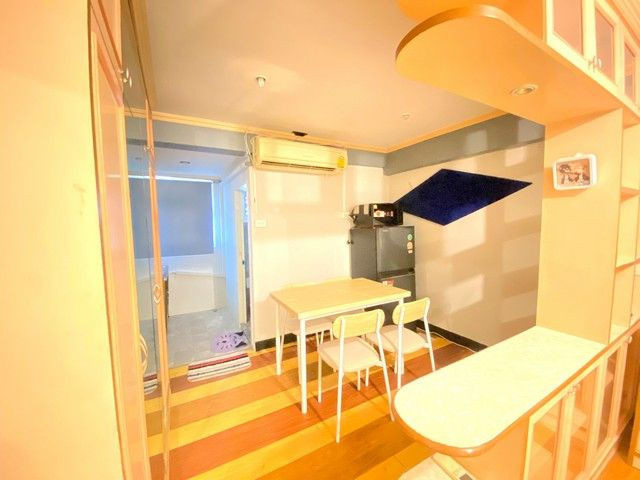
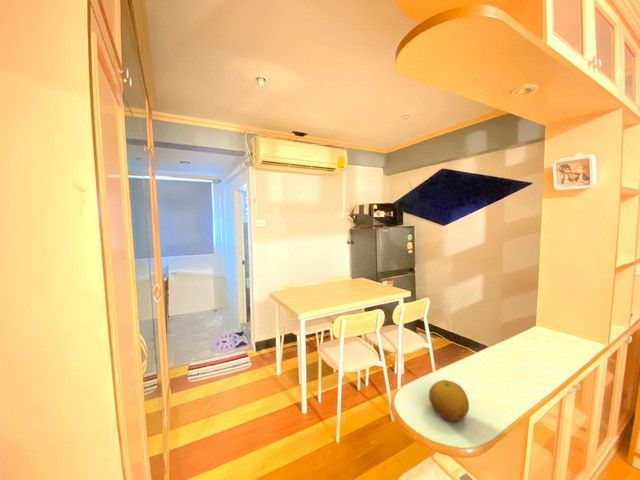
+ fruit [428,379,470,422]
